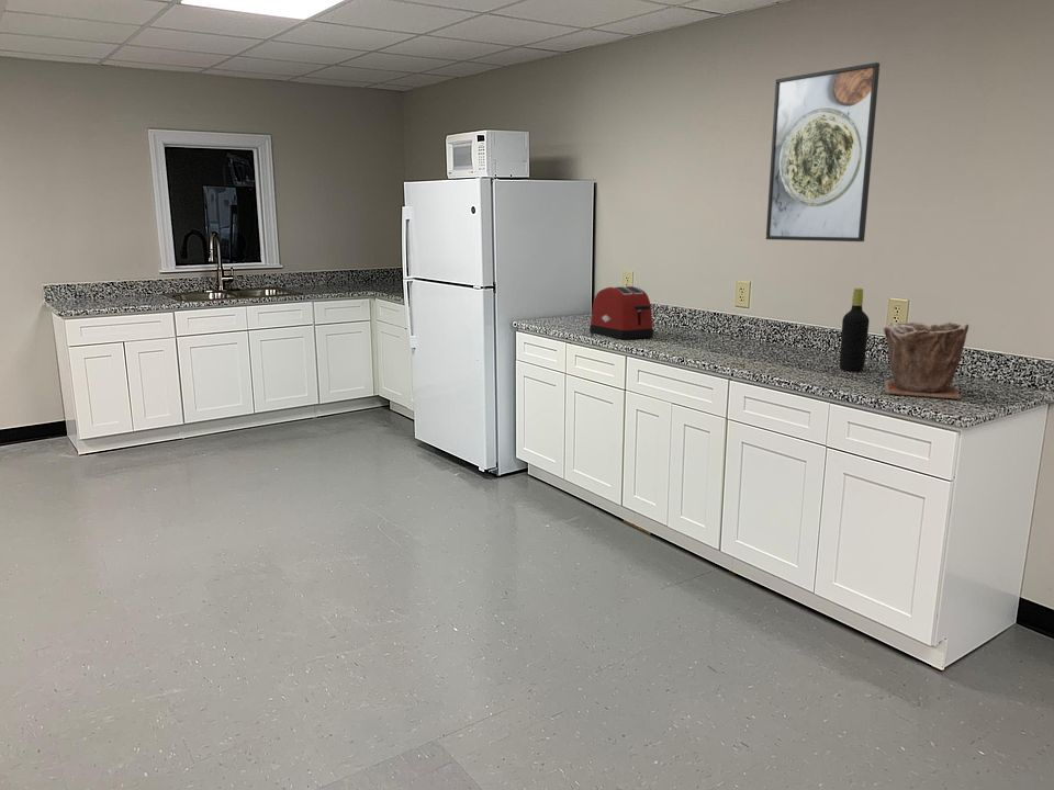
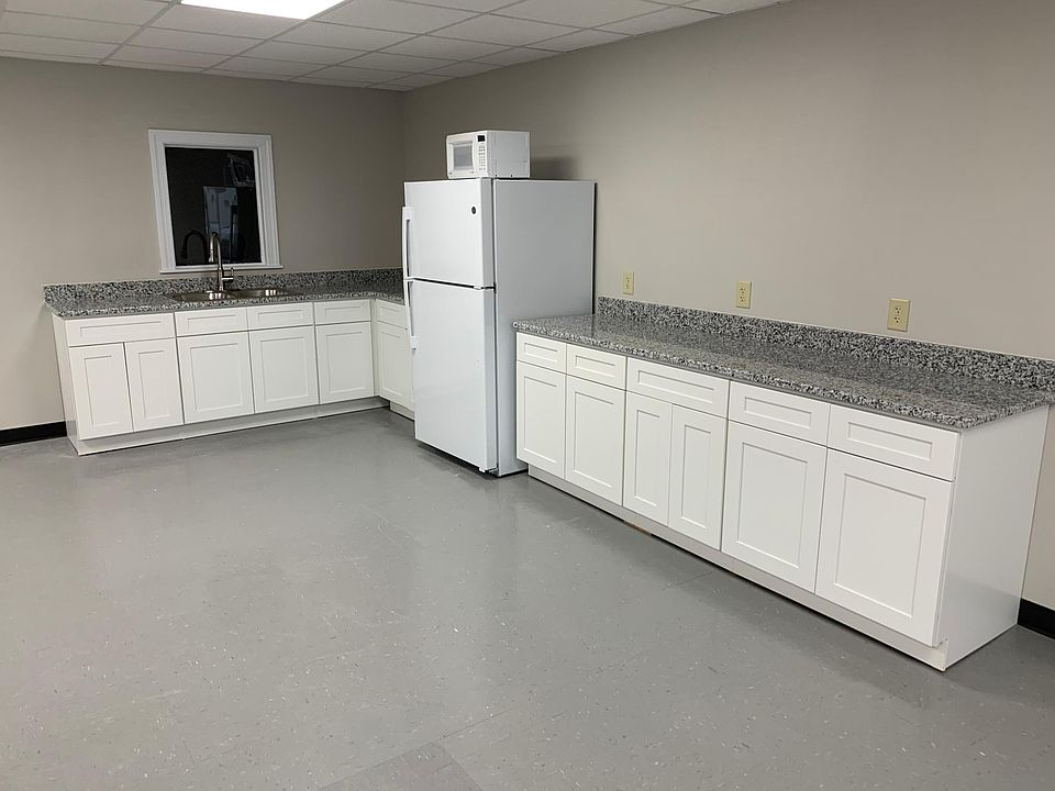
- bottle [839,287,871,372]
- plant pot [883,320,969,399]
- toaster [588,285,654,340]
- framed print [765,61,881,242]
